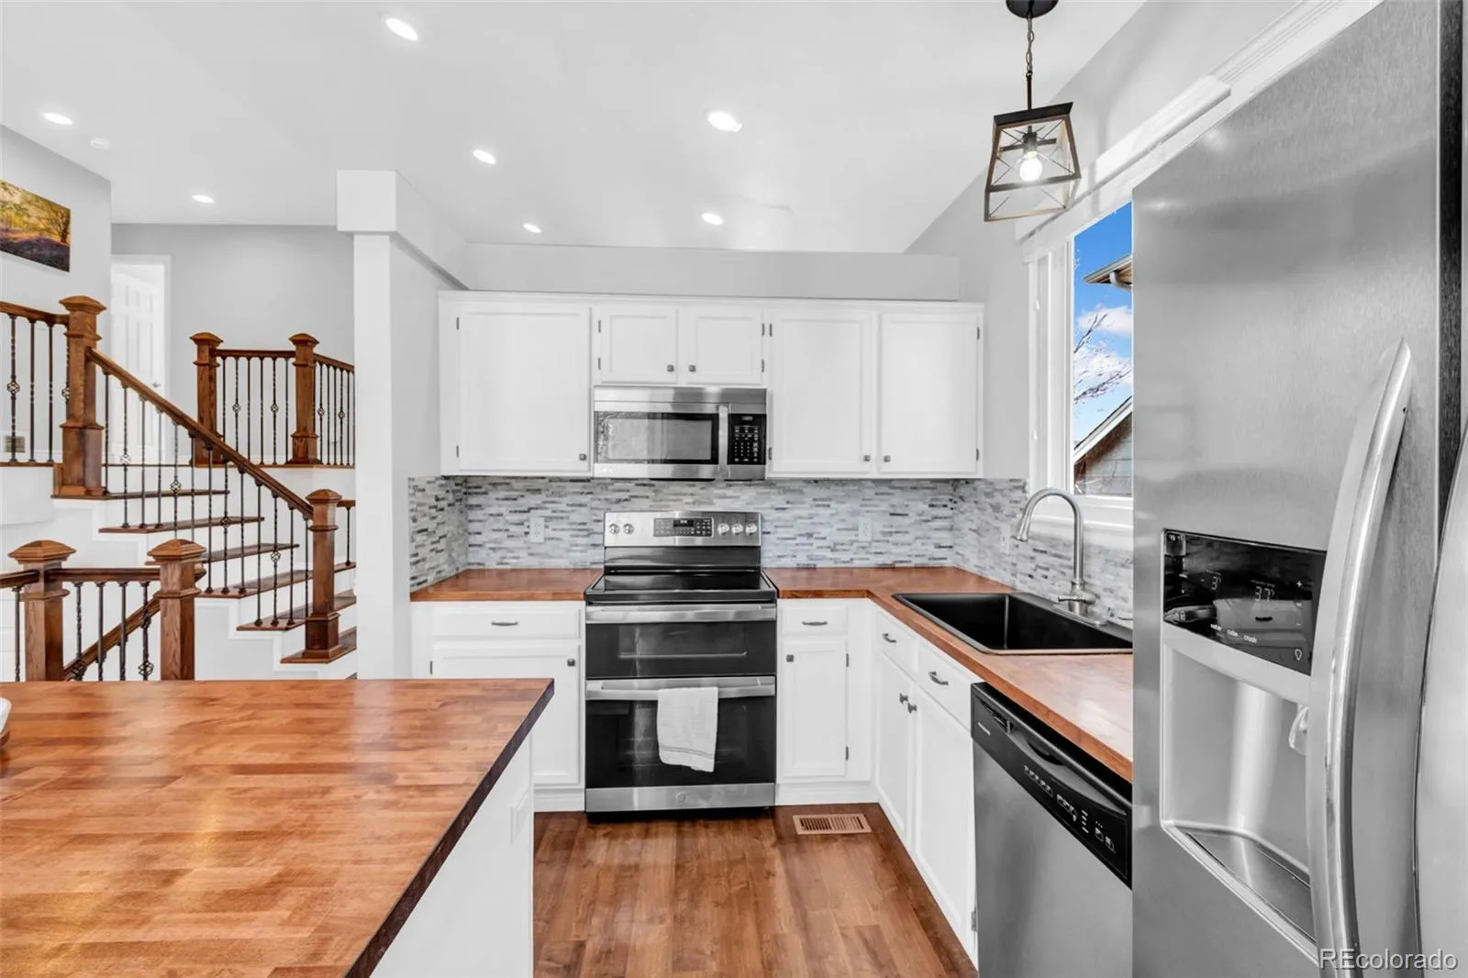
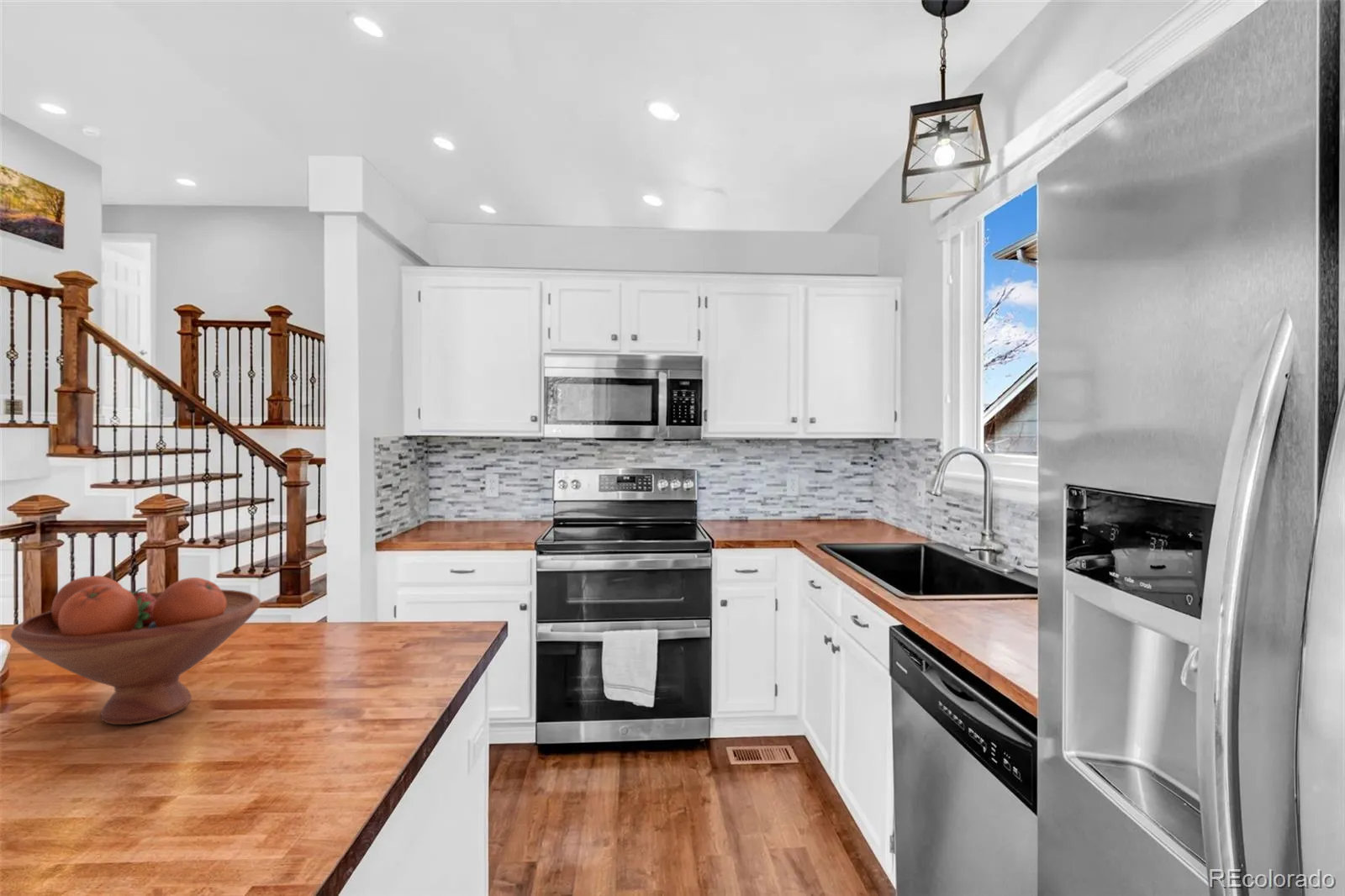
+ fruit bowl [10,575,261,725]
